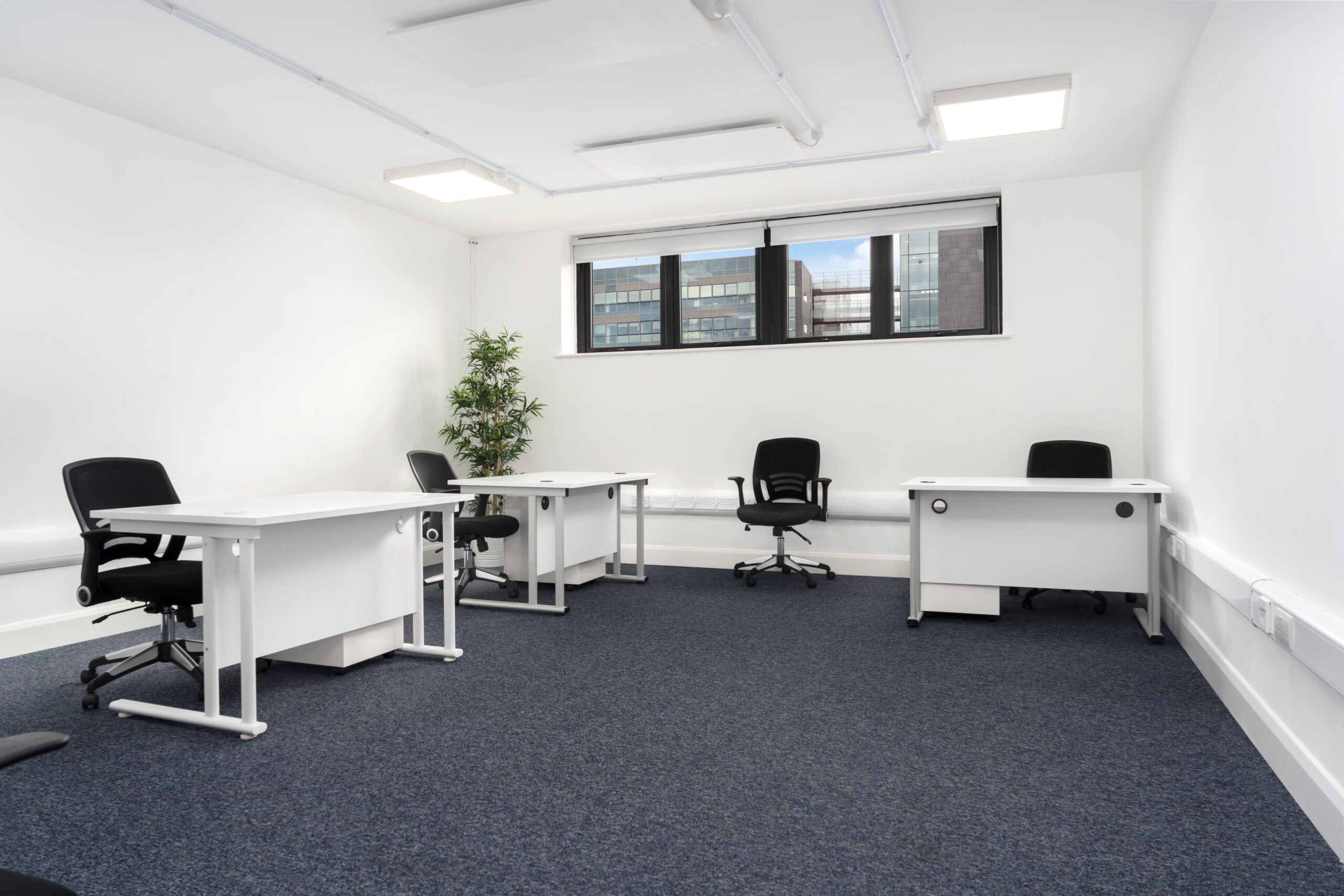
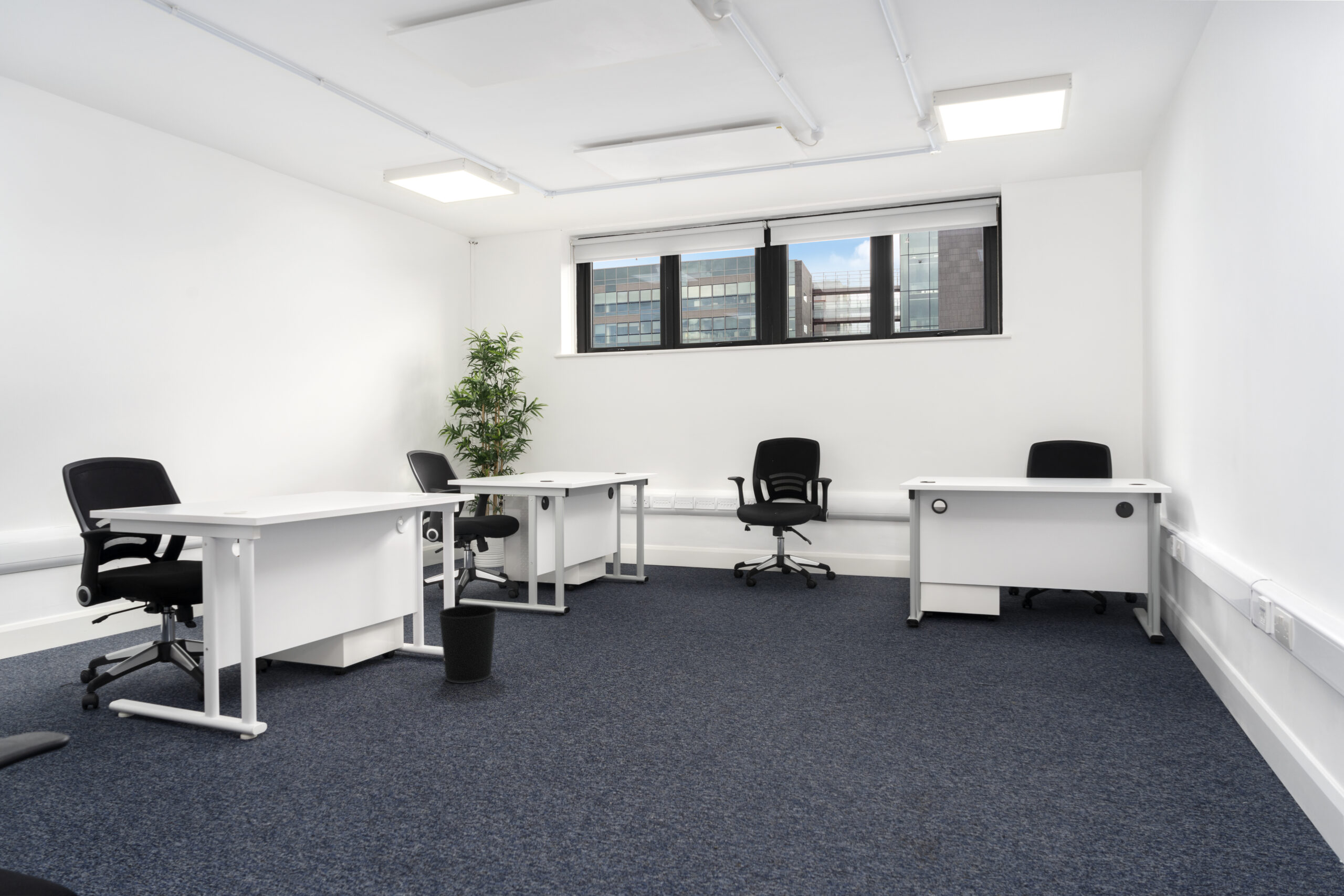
+ wastebasket [438,605,498,684]
